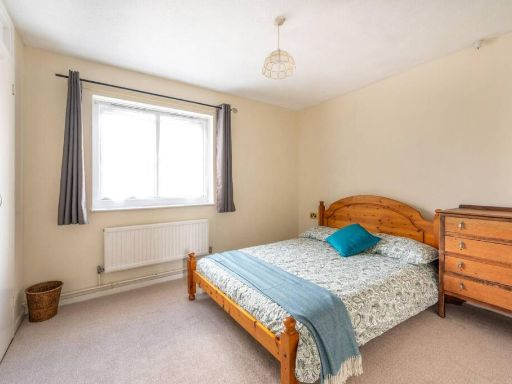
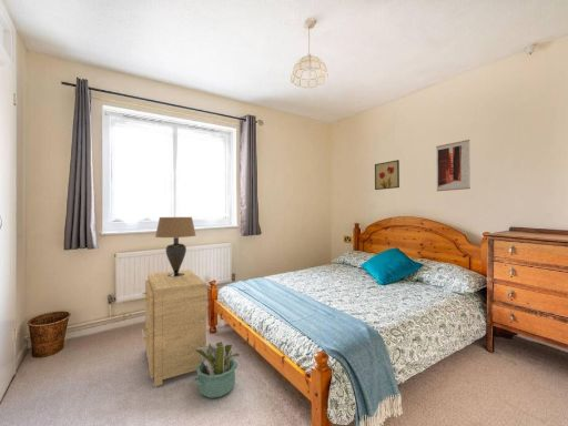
+ wall art [435,139,471,192]
+ side table [141,268,207,387]
+ table lamp [154,216,196,276]
+ wall art [374,159,400,191]
+ decorative plant [192,339,242,399]
